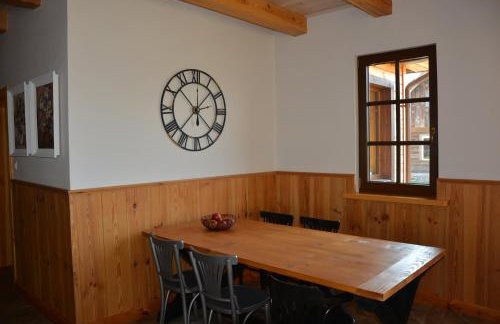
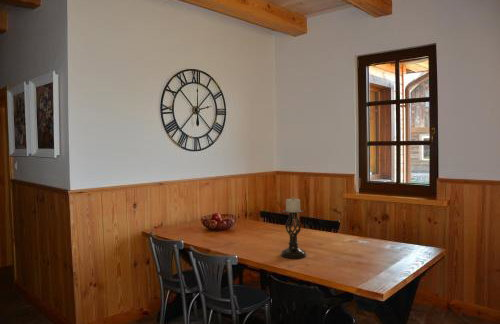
+ candle holder [280,196,307,260]
